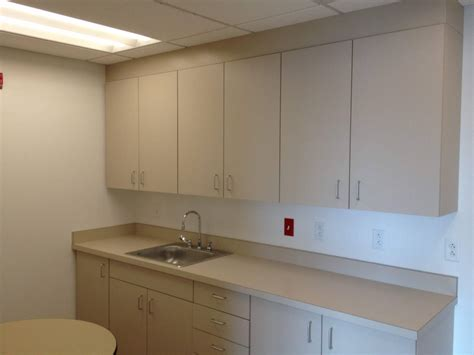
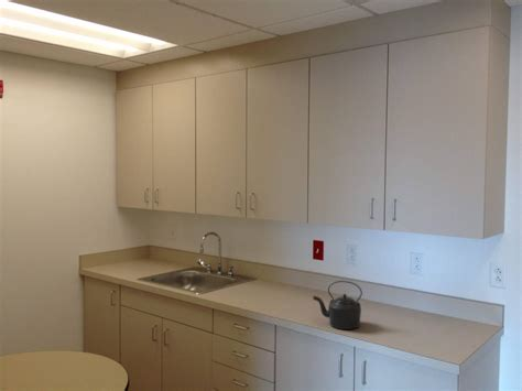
+ kettle [312,280,363,330]
